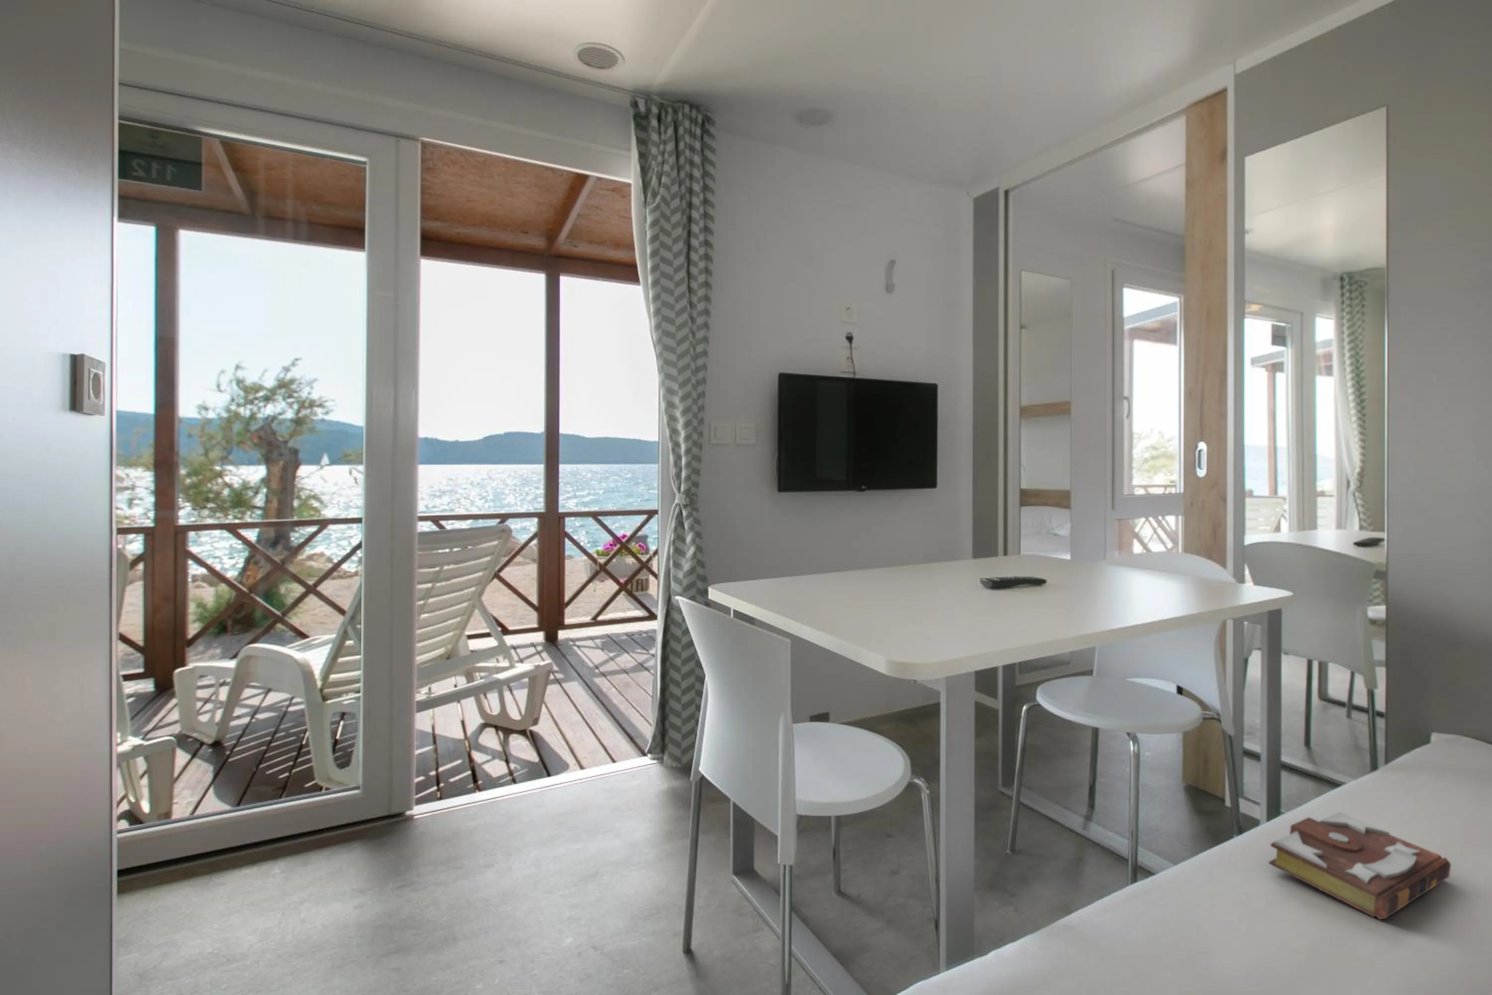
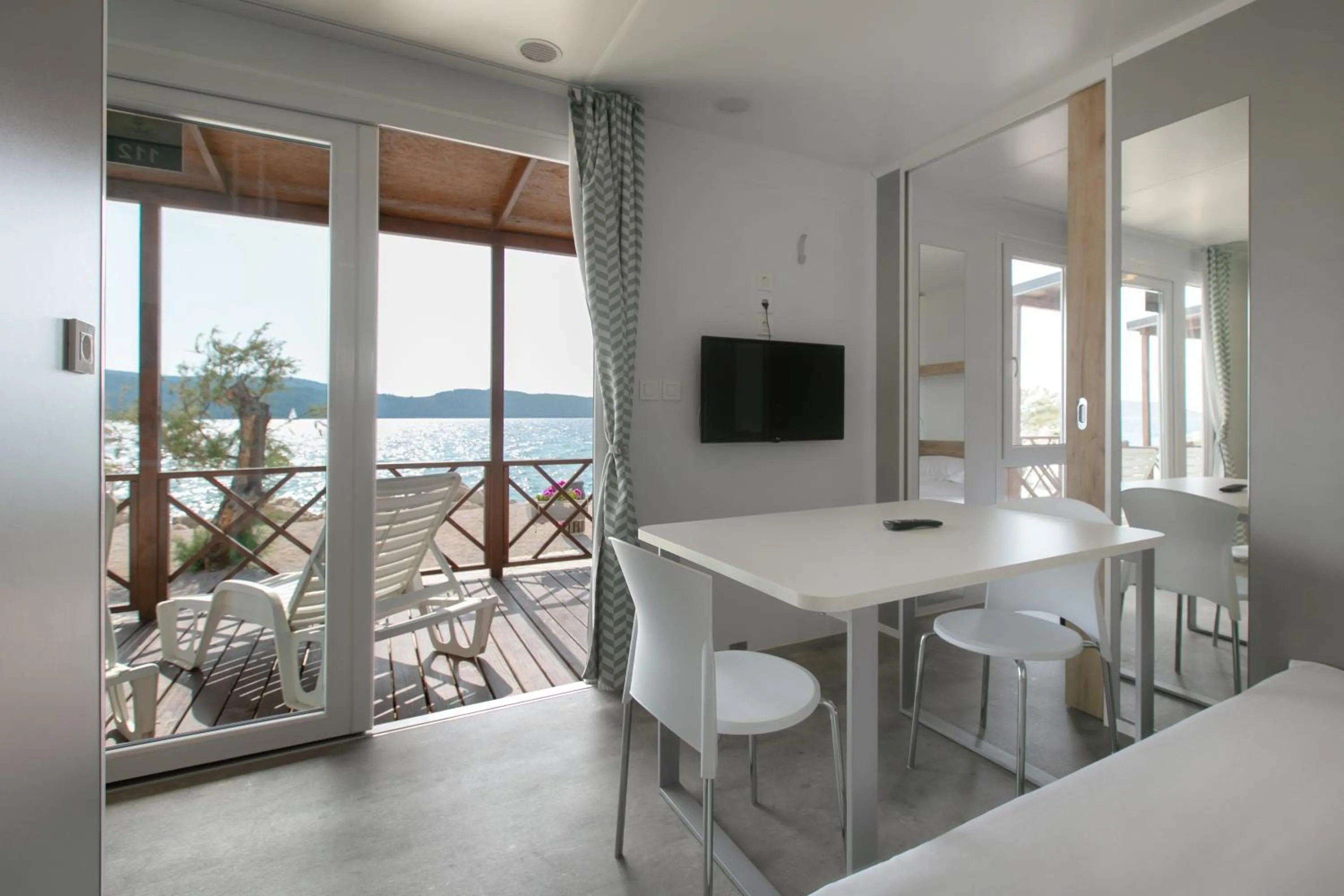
- book [1268,812,1452,919]
